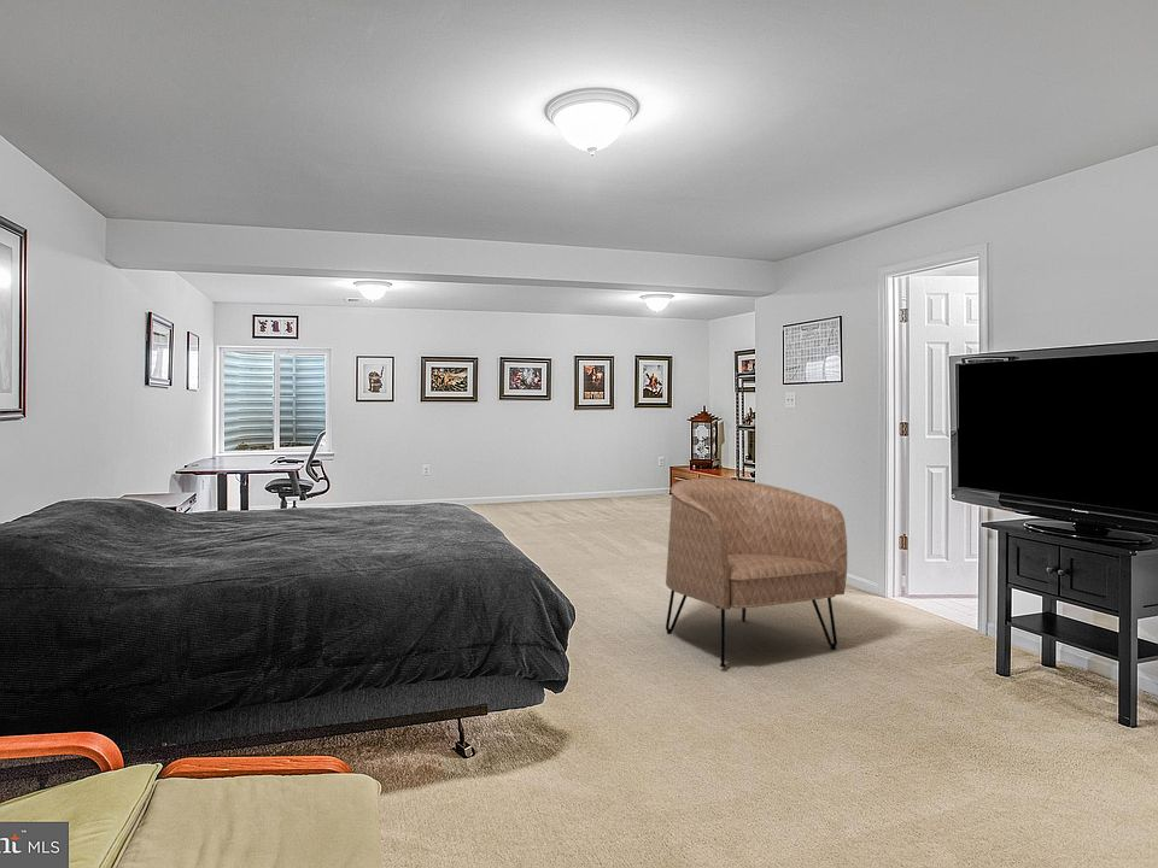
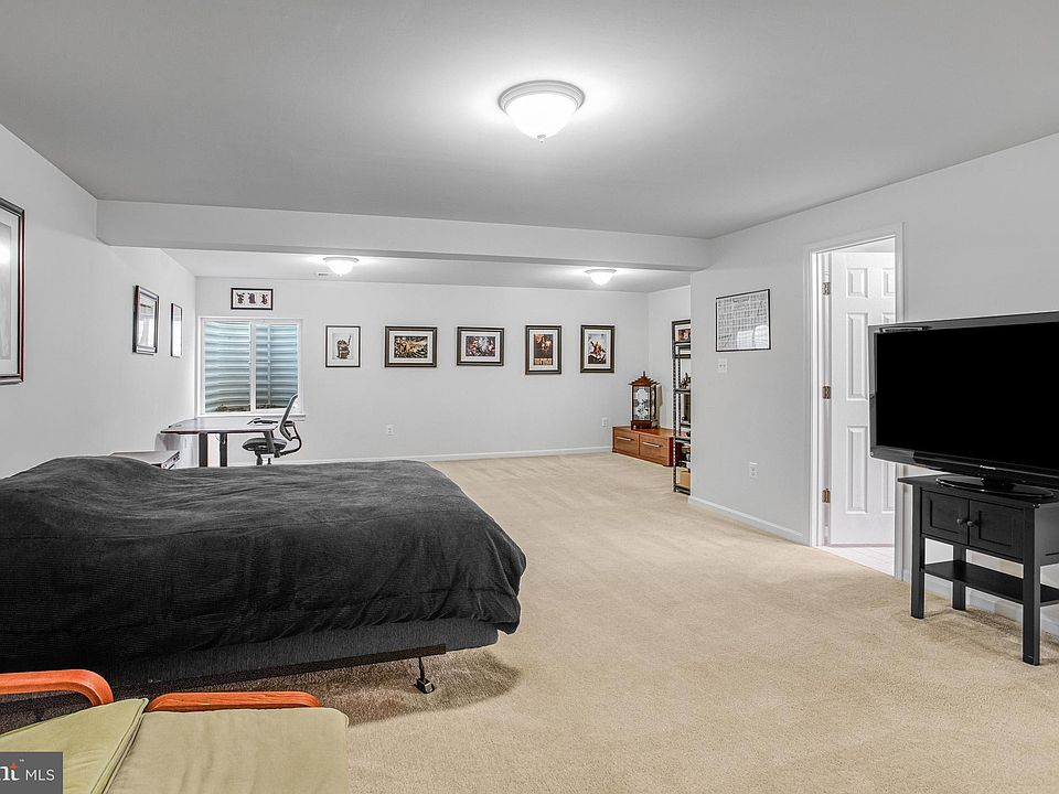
- armchair [665,477,848,668]
